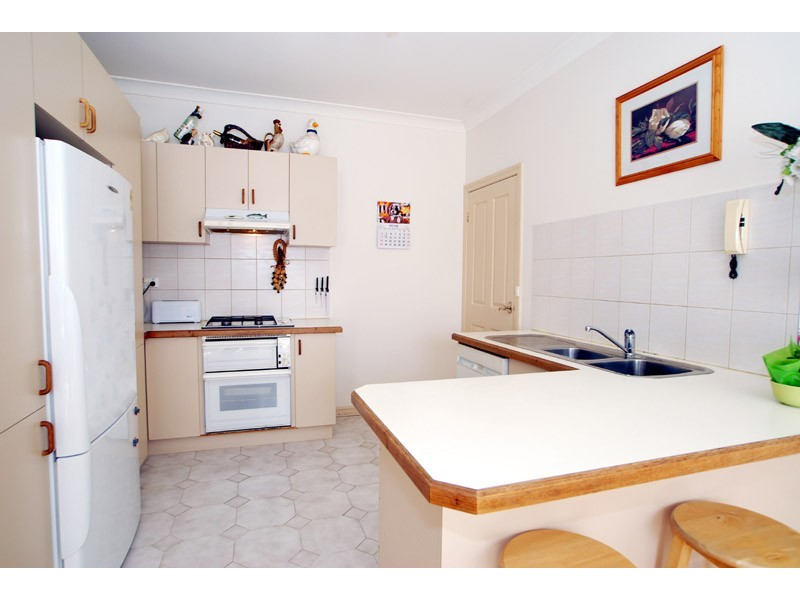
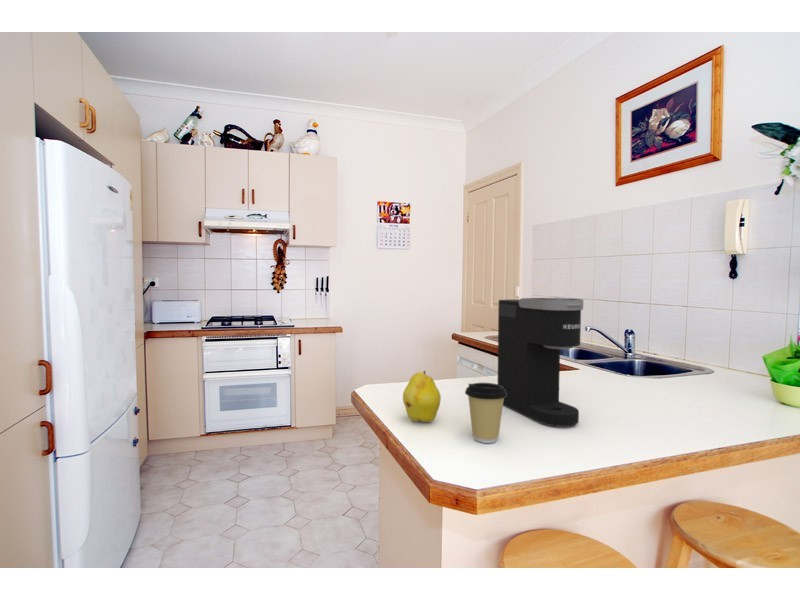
+ fruit [402,370,442,423]
+ coffee cup [464,382,507,444]
+ coffee maker [497,297,584,428]
